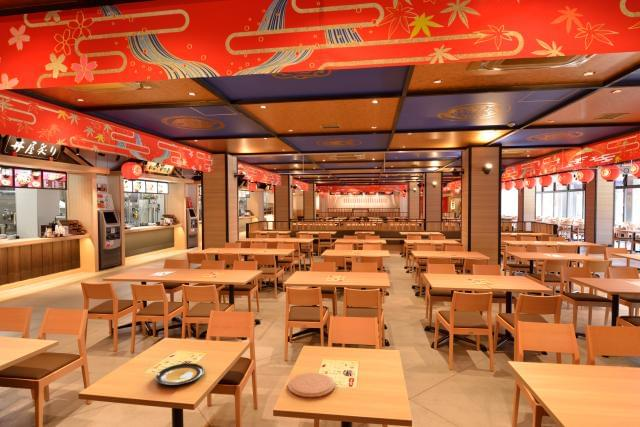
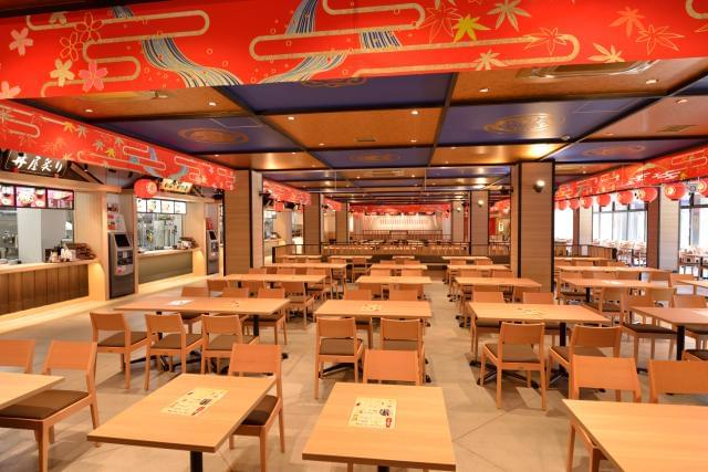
- plate [154,362,205,386]
- plate [287,372,336,398]
